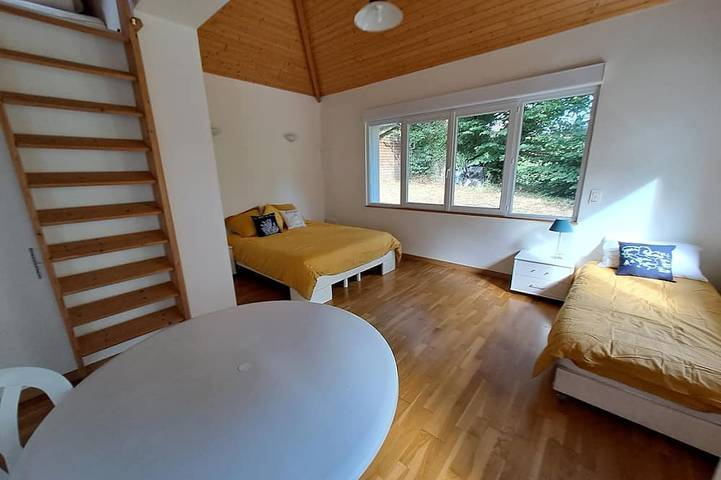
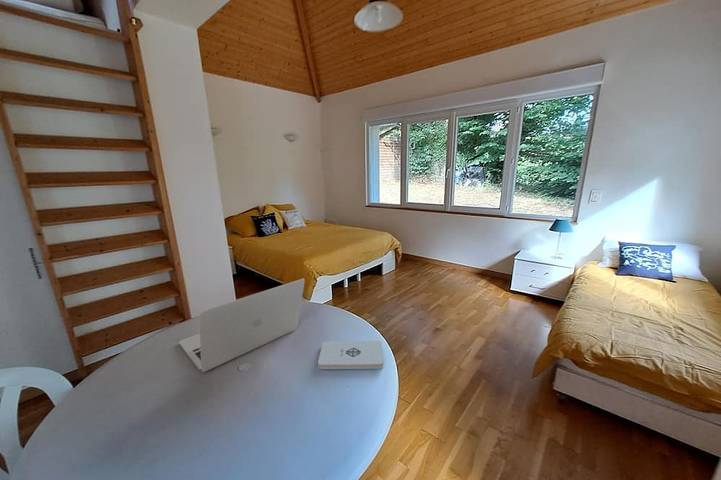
+ laptop [178,278,306,373]
+ notepad [317,340,384,370]
